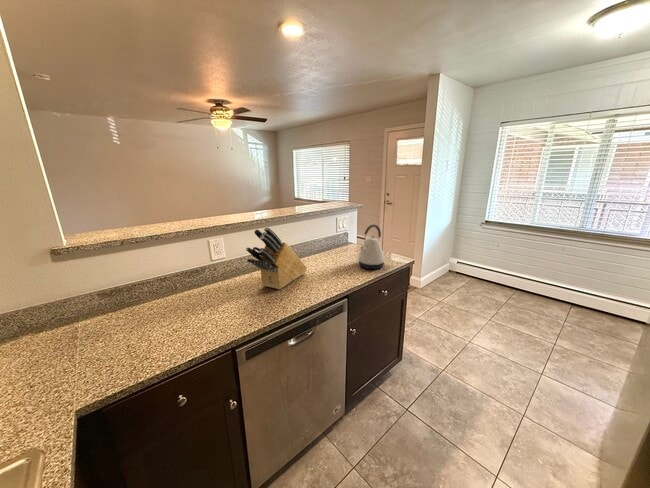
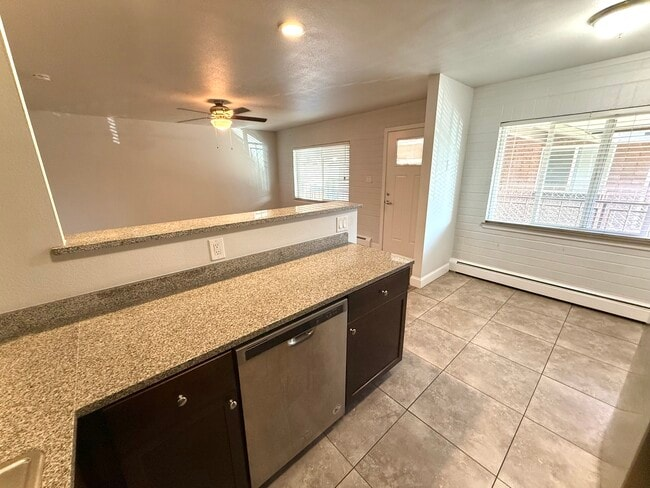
- knife block [245,226,308,290]
- kettle [357,223,386,270]
